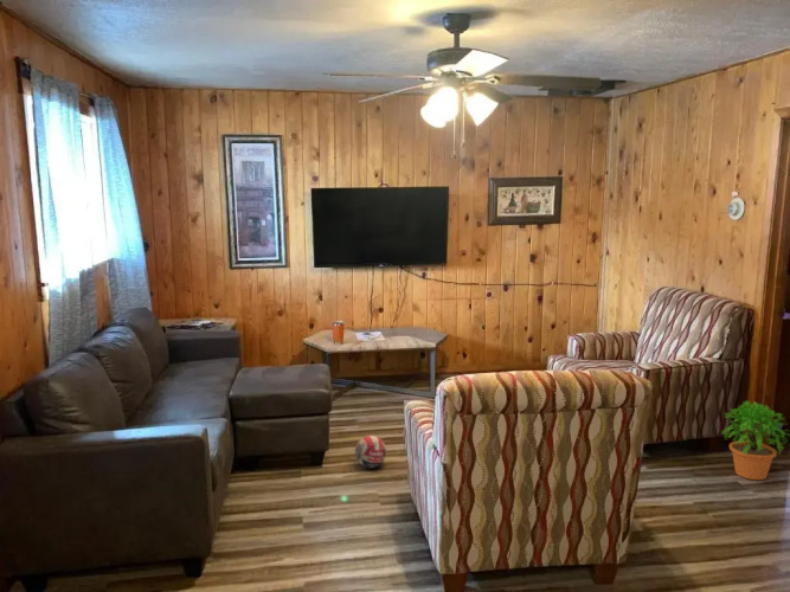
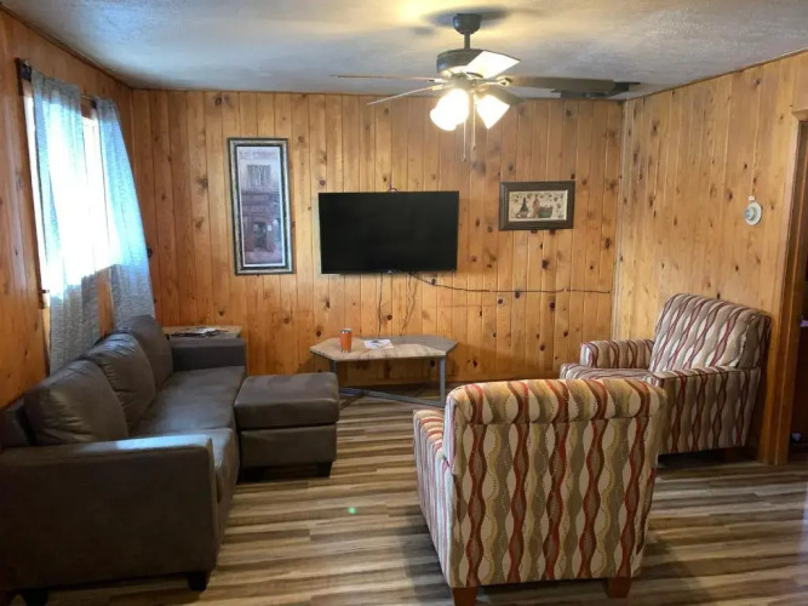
- potted plant [720,399,790,481]
- ball [354,435,387,469]
